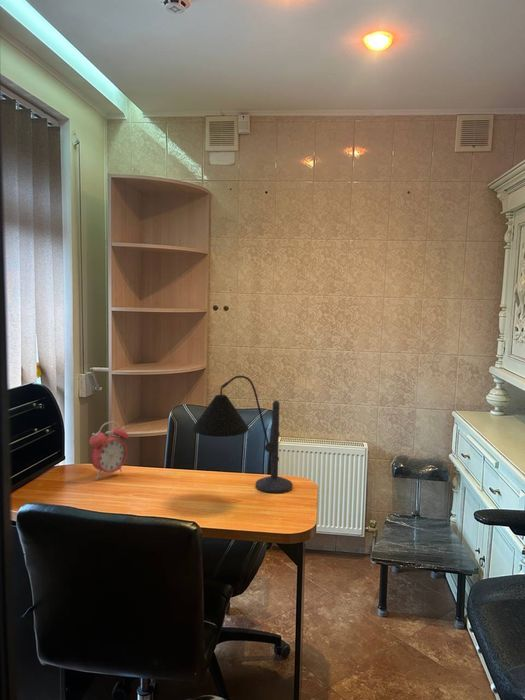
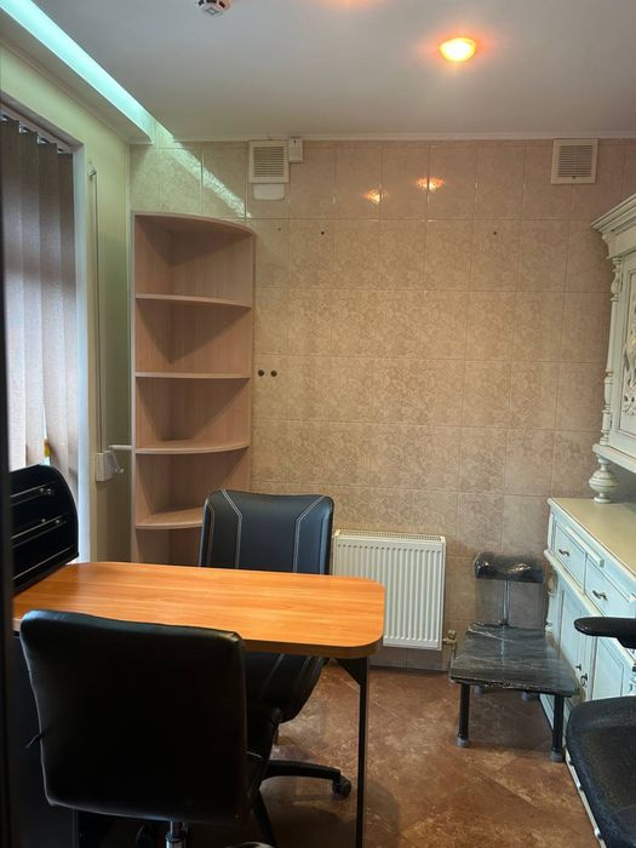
- desk lamp [191,375,294,494]
- alarm clock [88,421,129,481]
